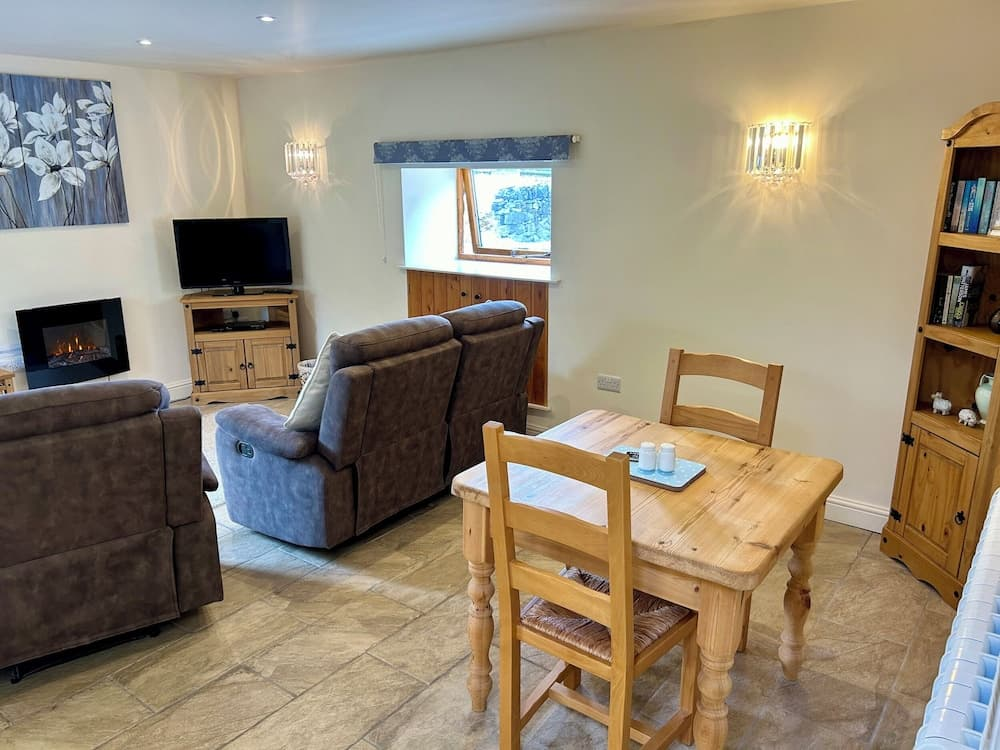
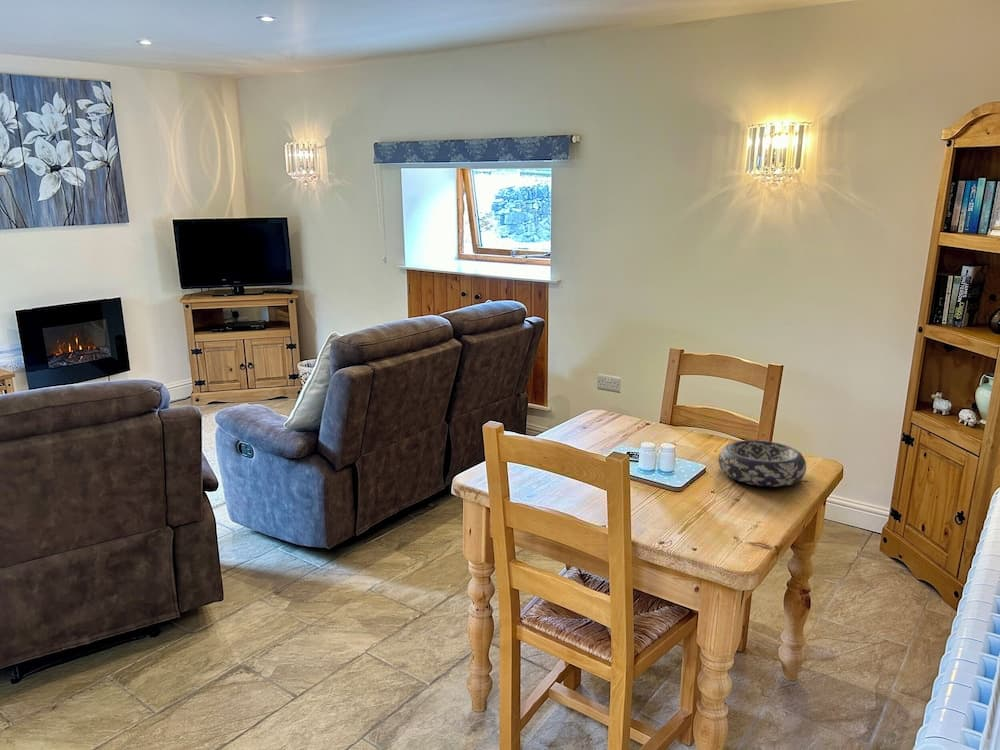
+ decorative bowl [717,439,807,488]
